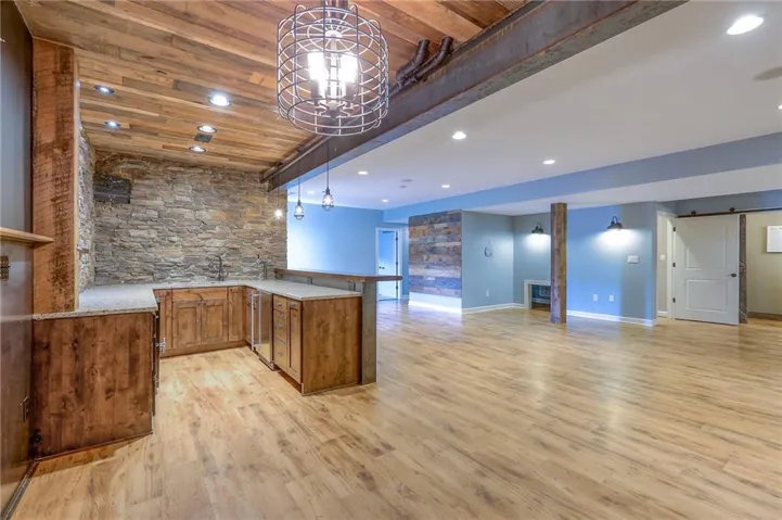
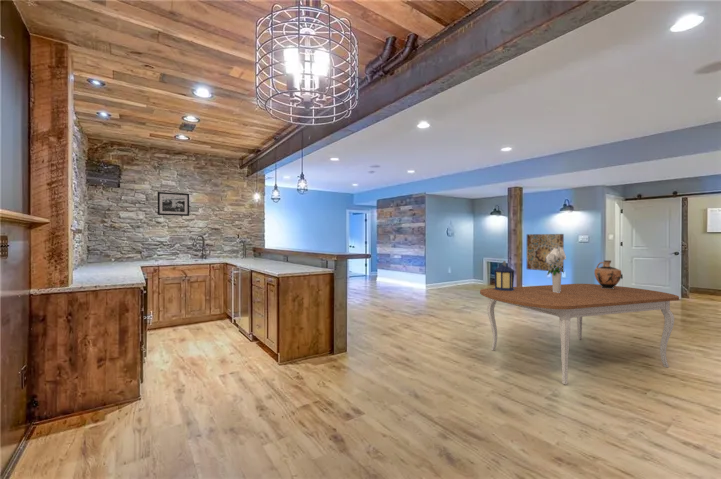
+ lantern [493,260,515,291]
+ picture frame [157,191,190,217]
+ wall art [526,233,565,273]
+ dining table [479,283,680,385]
+ ceramic jug [593,259,622,289]
+ bouquet [546,247,567,293]
